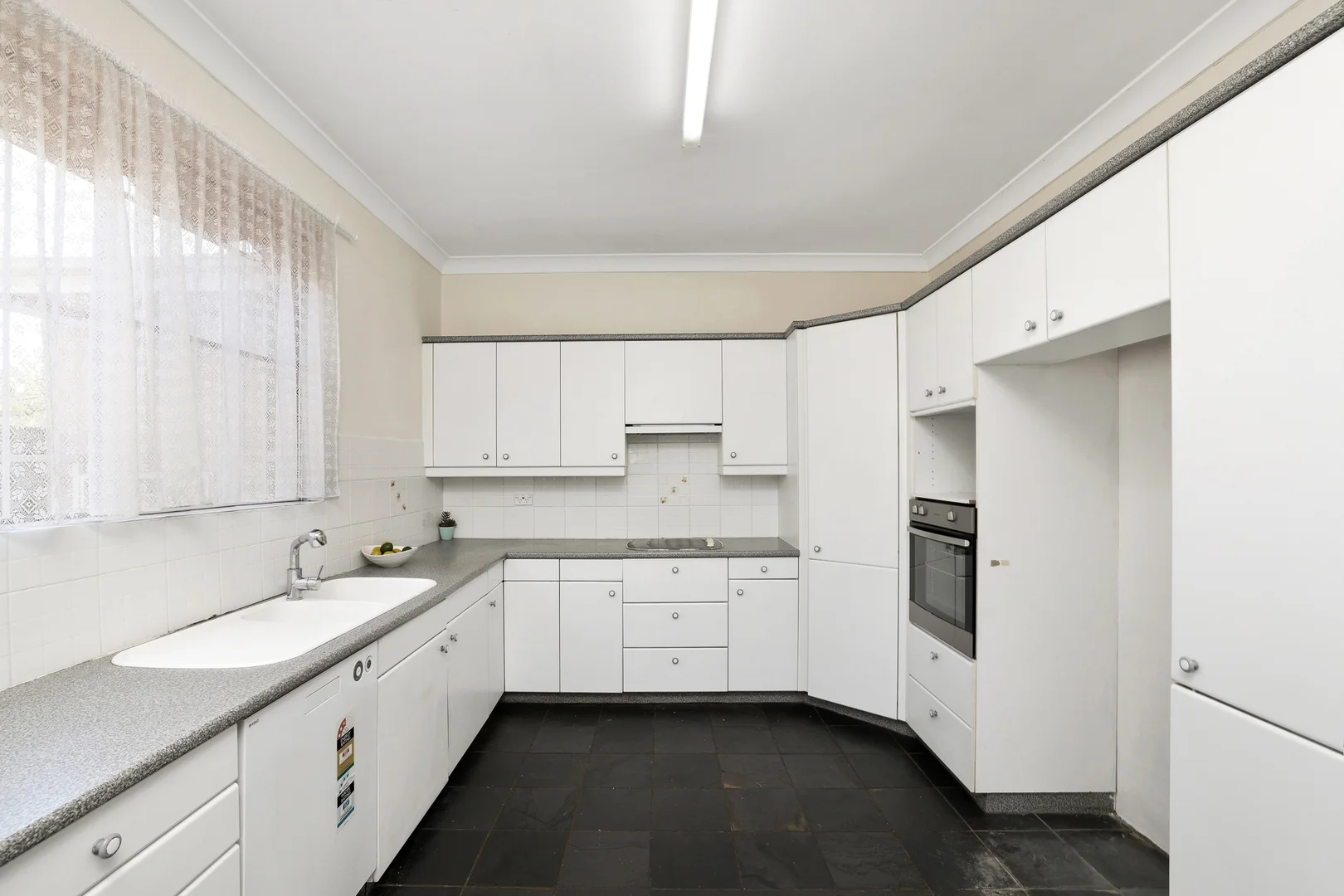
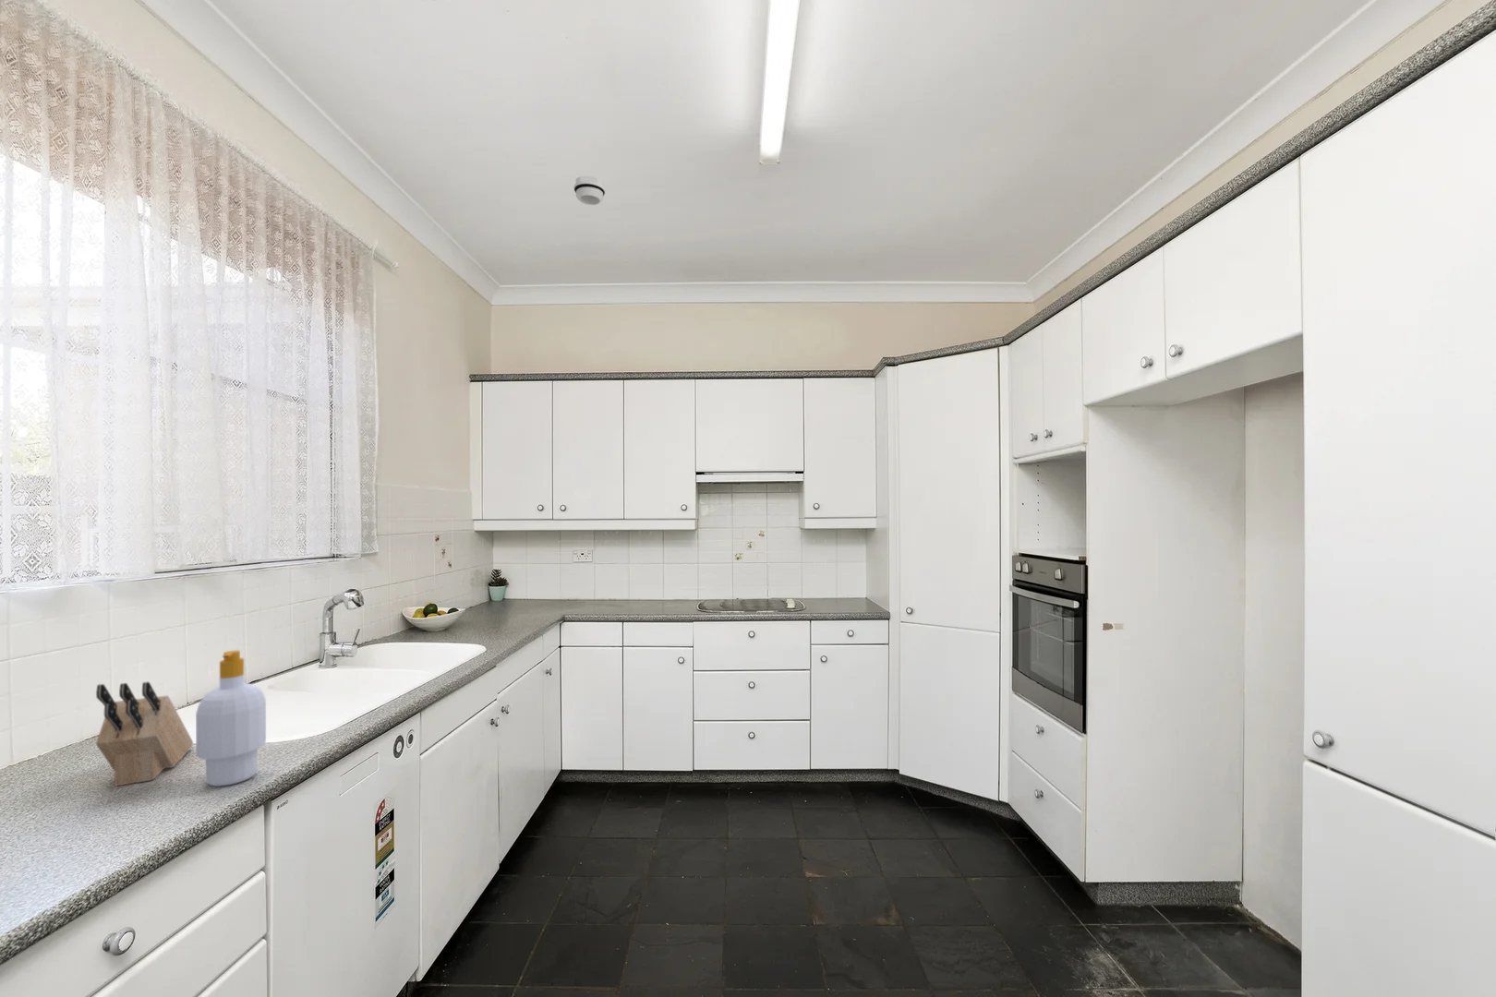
+ soap bottle [195,649,267,788]
+ smoke detector [573,176,606,206]
+ knife block [95,681,194,788]
